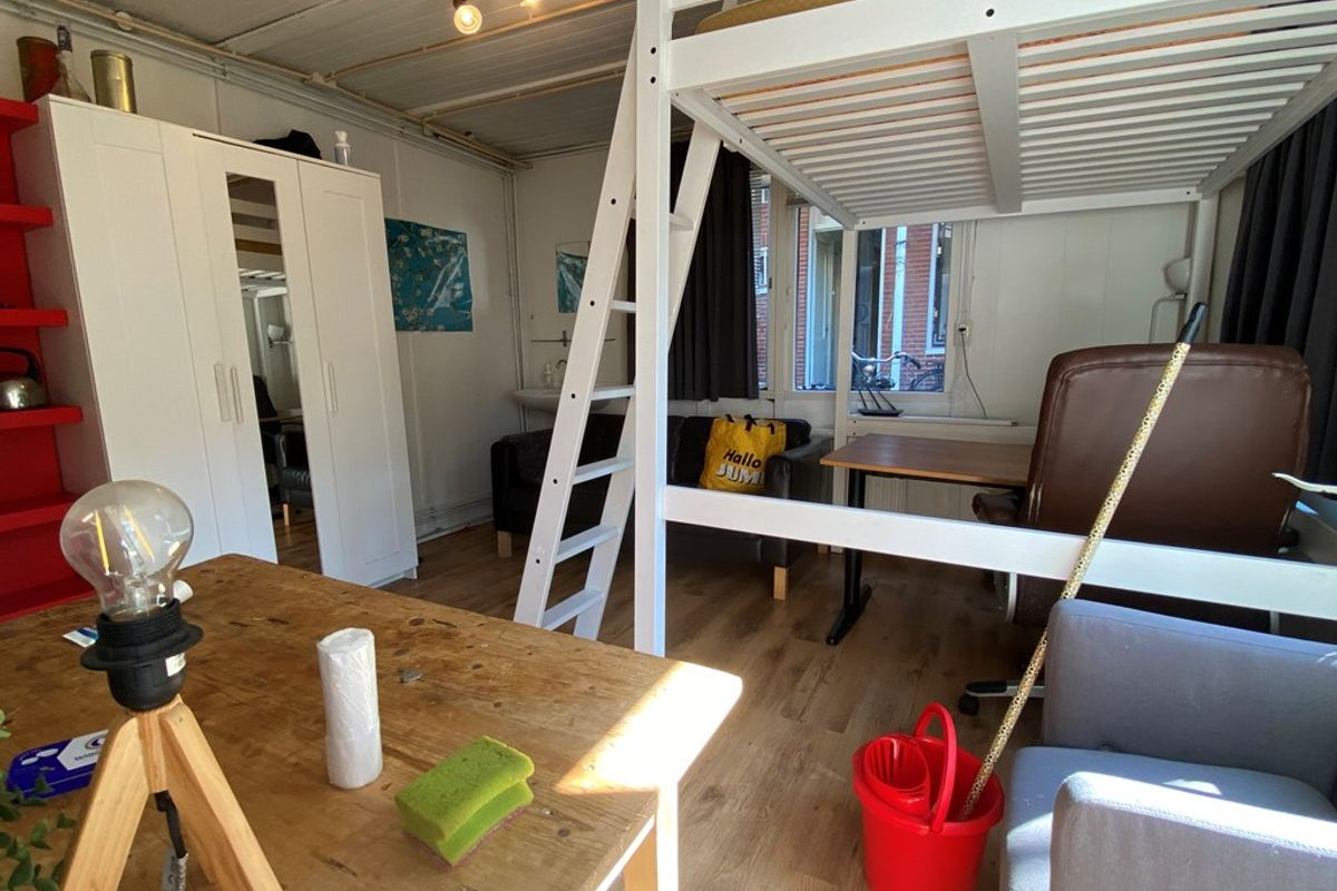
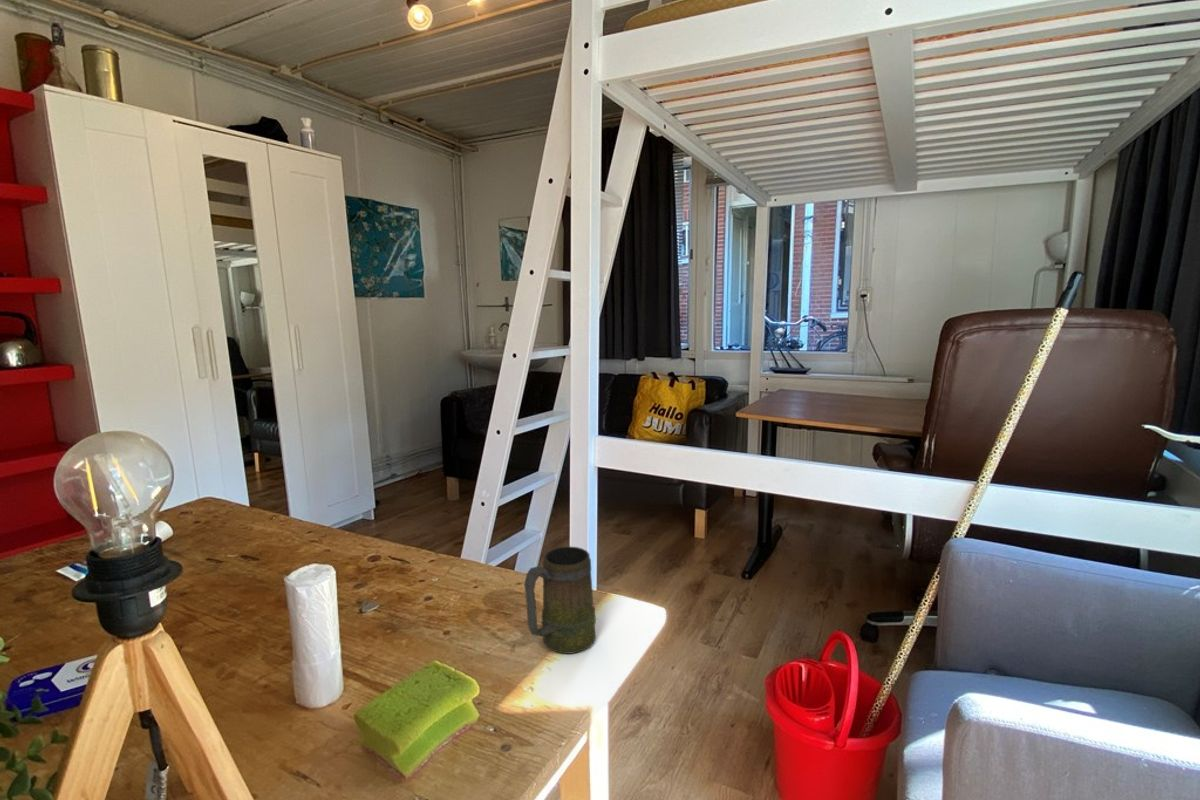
+ mug [523,546,597,655]
